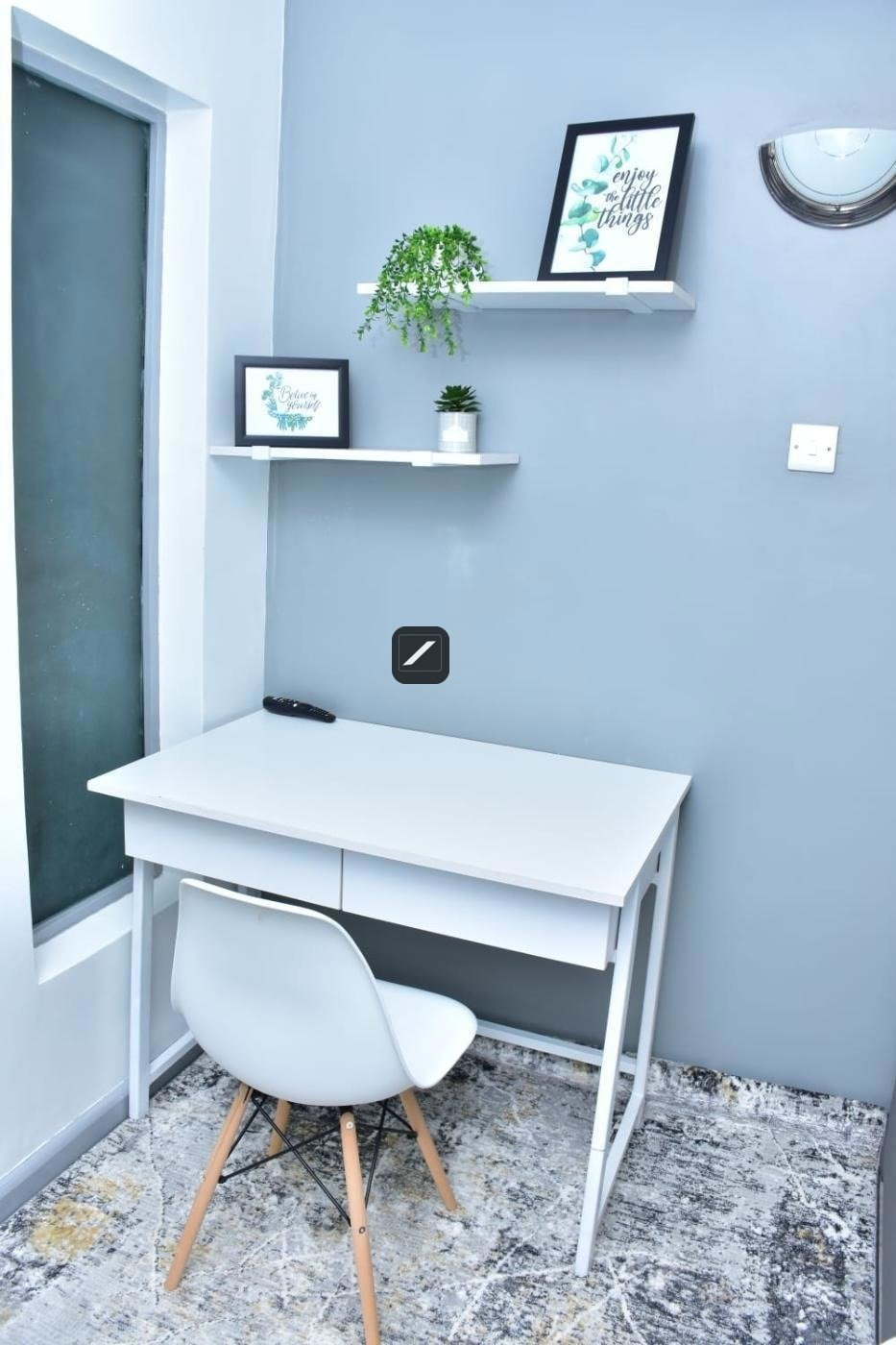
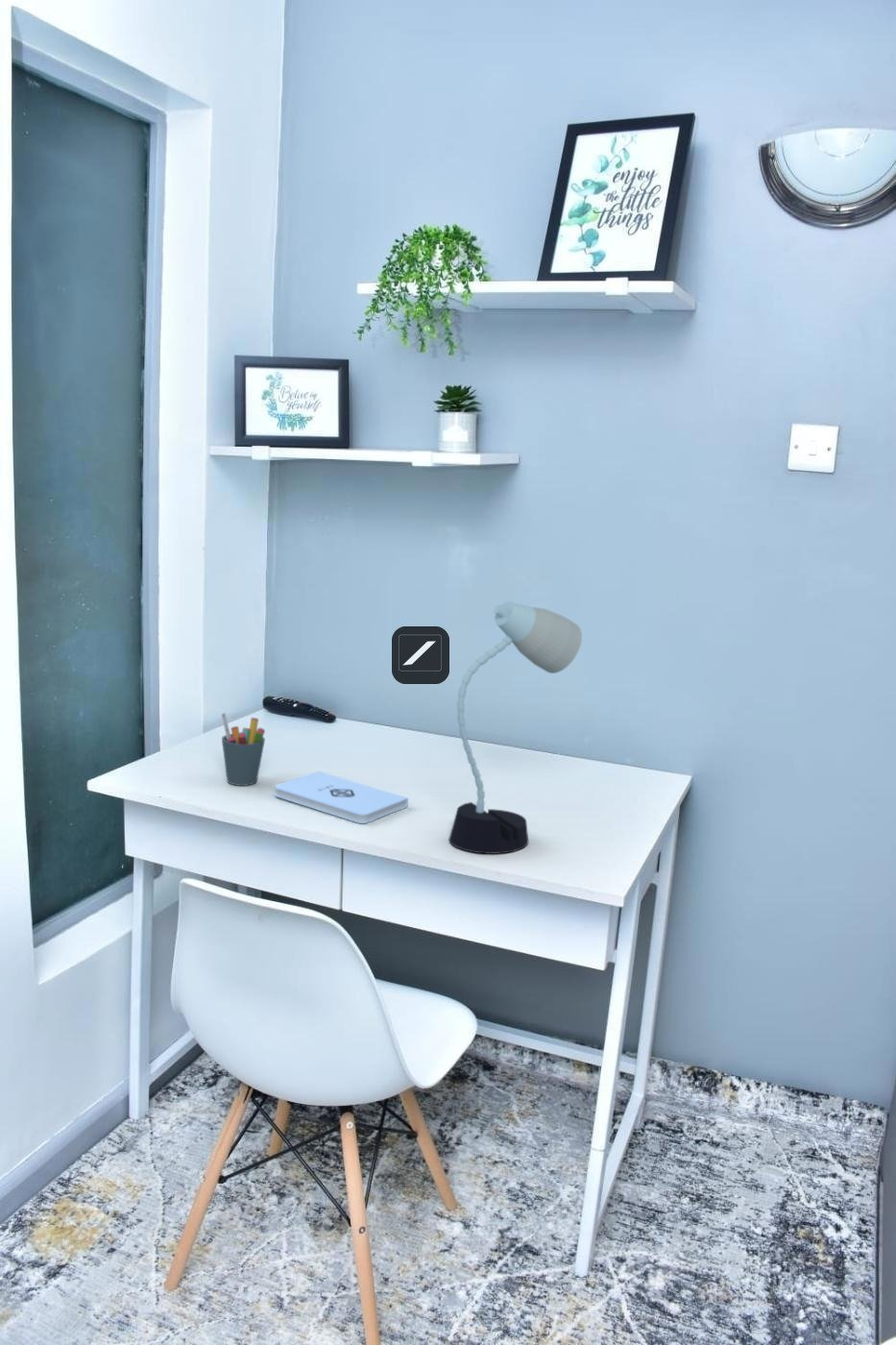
+ notepad [274,770,409,824]
+ desk lamp [448,600,583,855]
+ pen holder [220,712,266,787]
